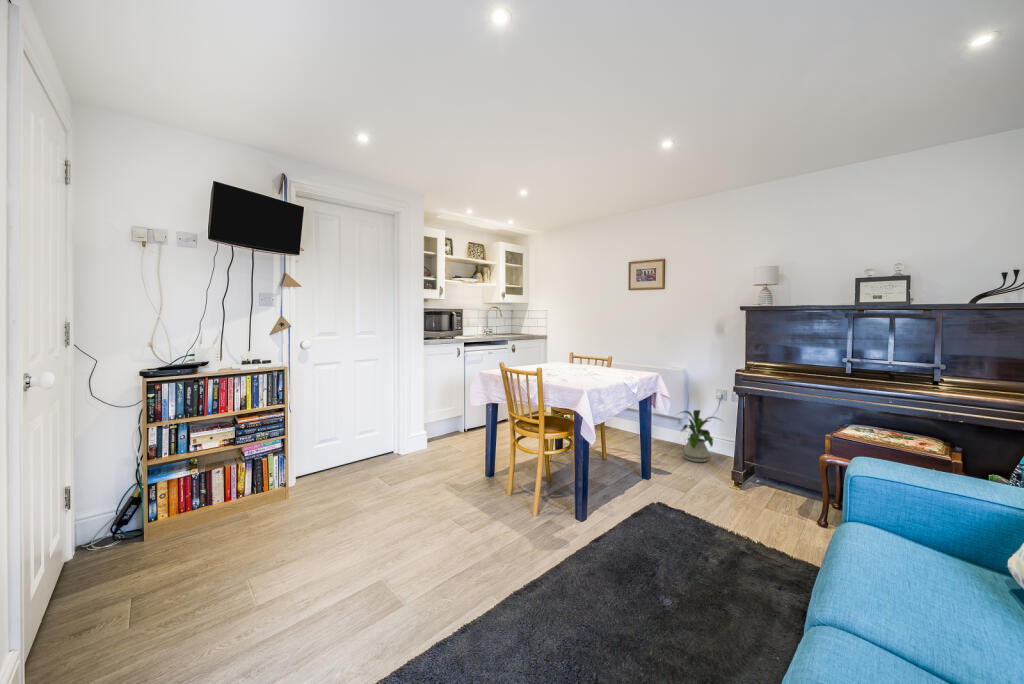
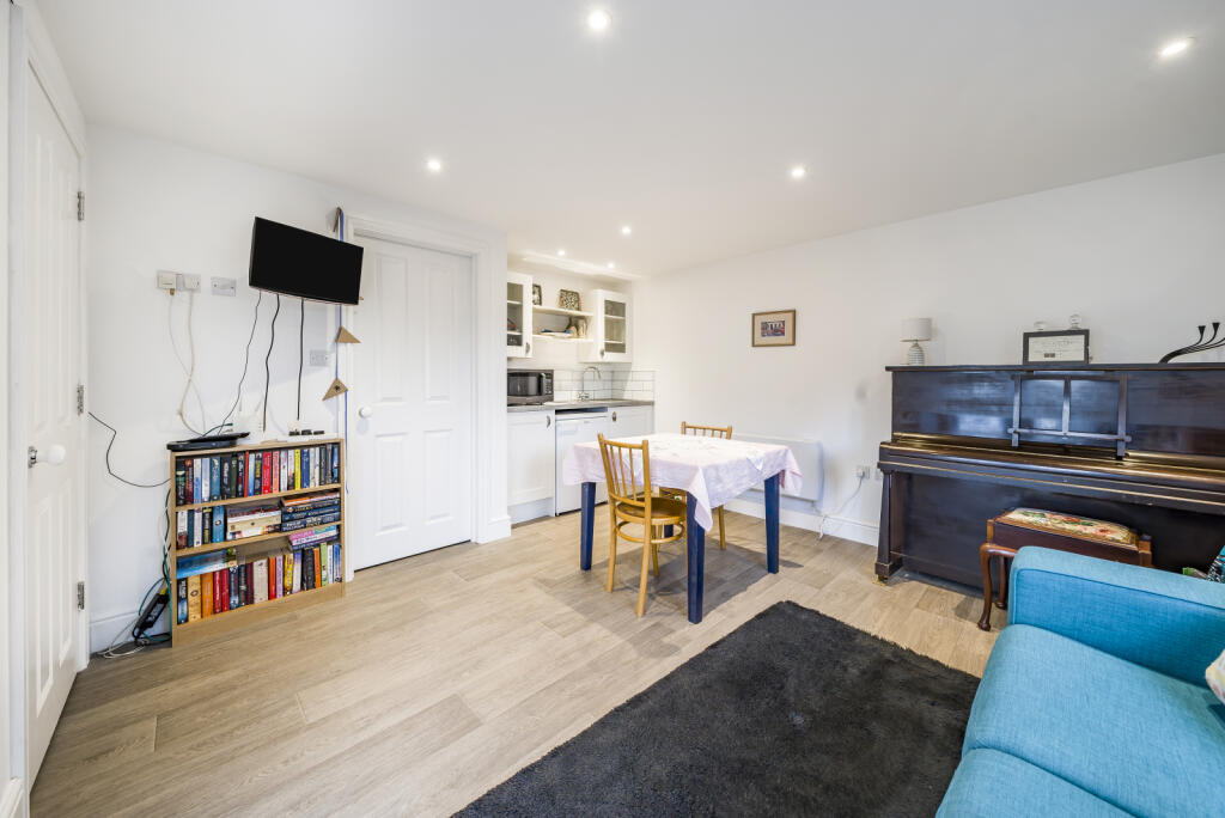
- house plant [675,409,724,463]
